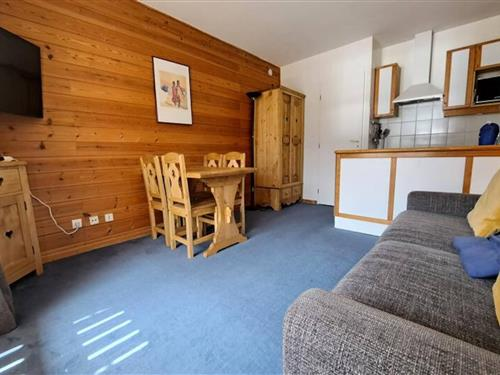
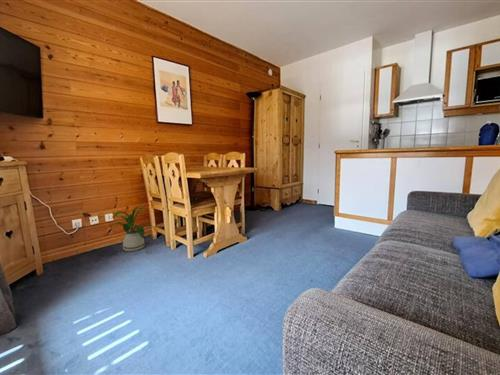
+ house plant [107,204,158,252]
